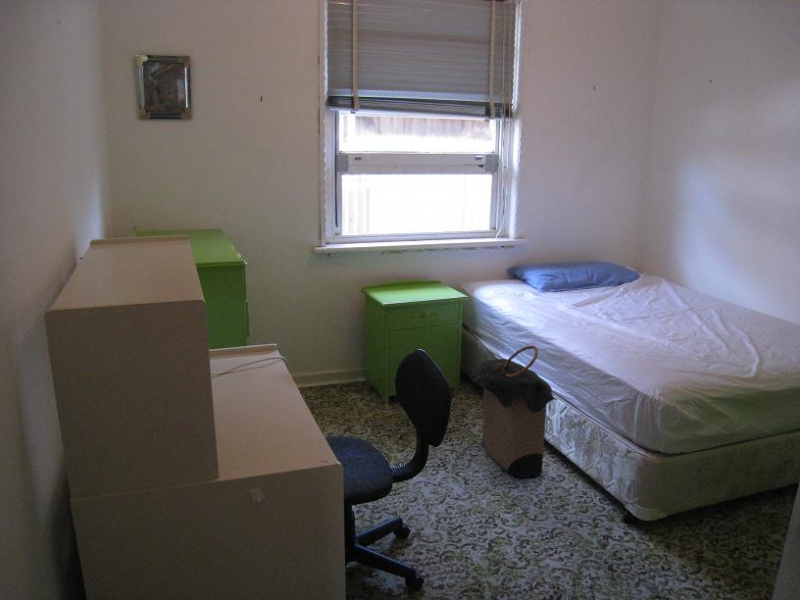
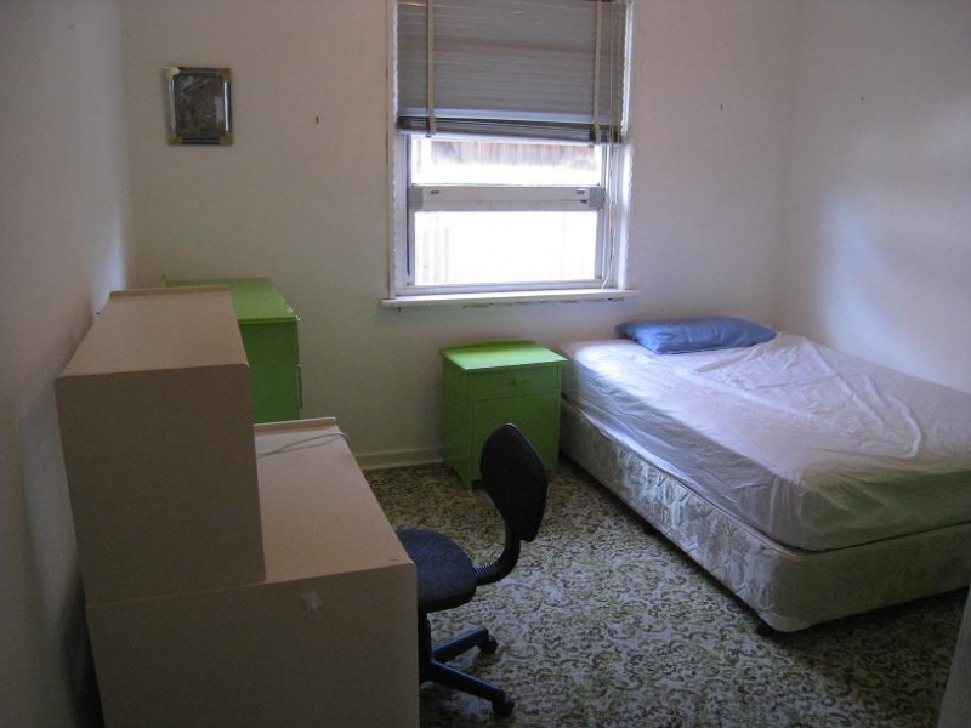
- laundry hamper [470,345,559,478]
